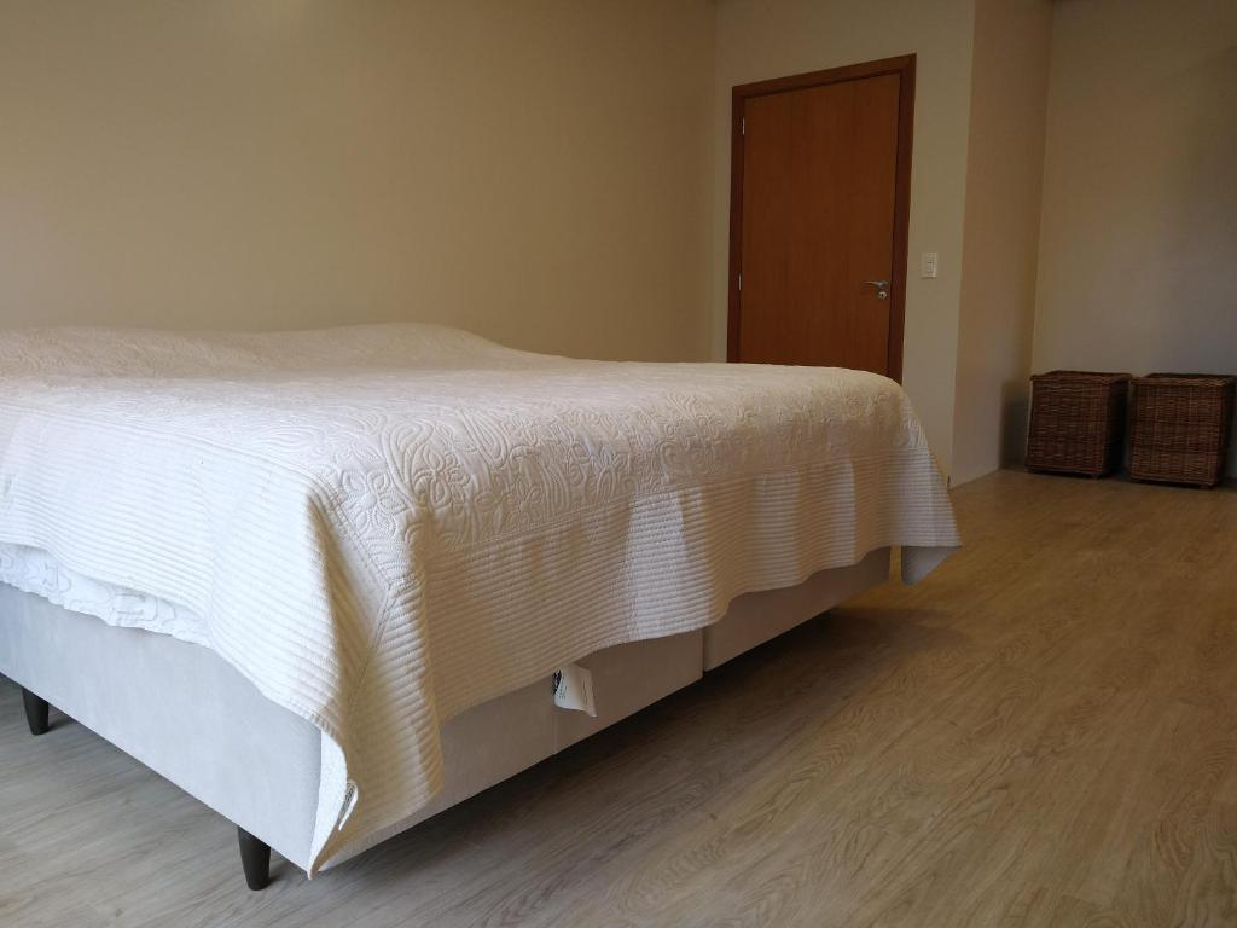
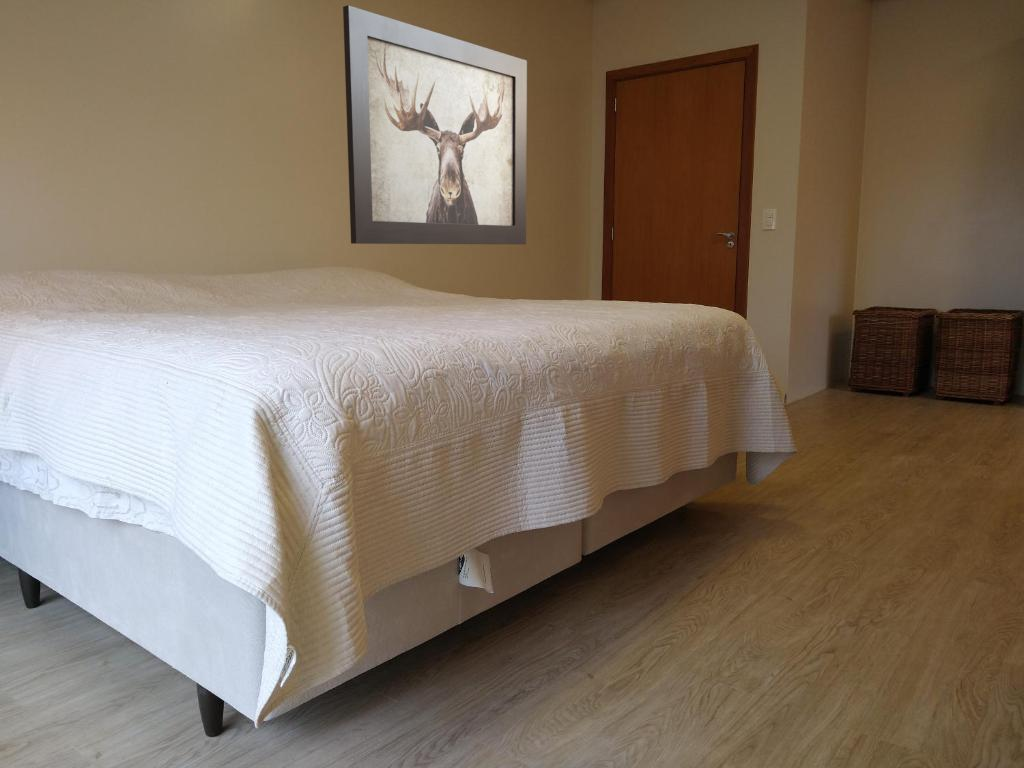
+ wall art [342,4,528,245]
